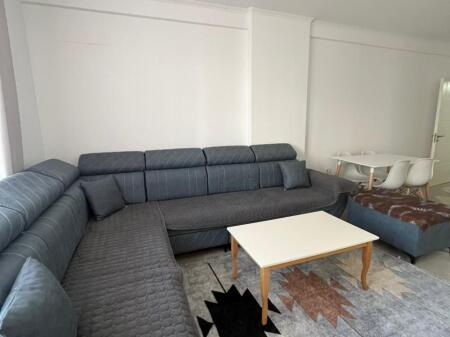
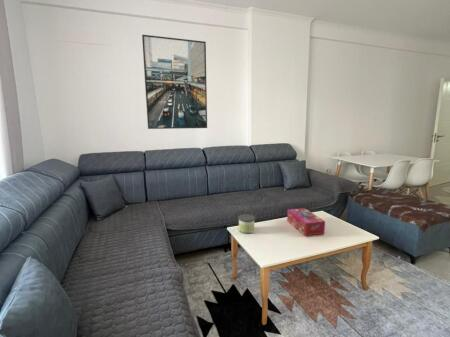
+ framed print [141,34,208,130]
+ candle [237,213,256,234]
+ tissue box [286,207,326,237]
